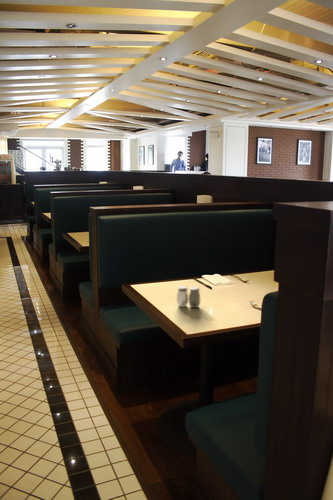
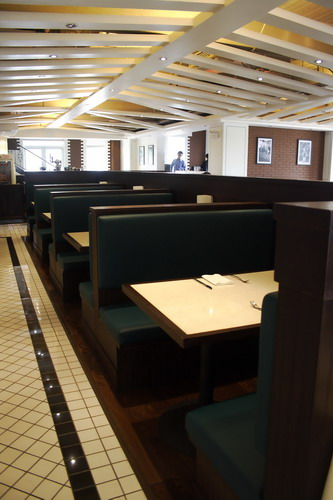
- salt and pepper shaker [176,285,201,309]
